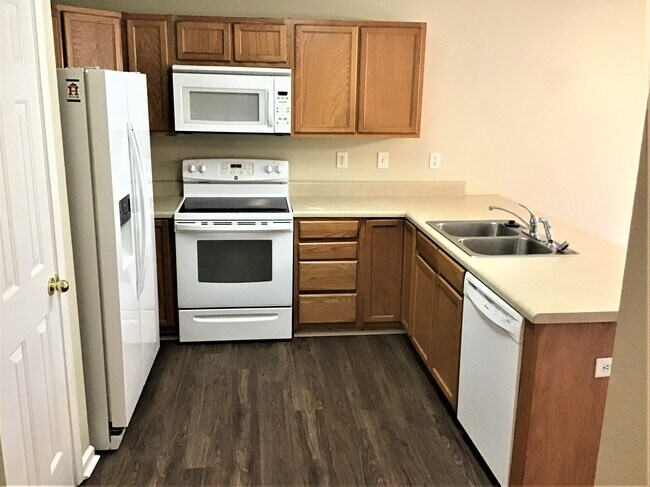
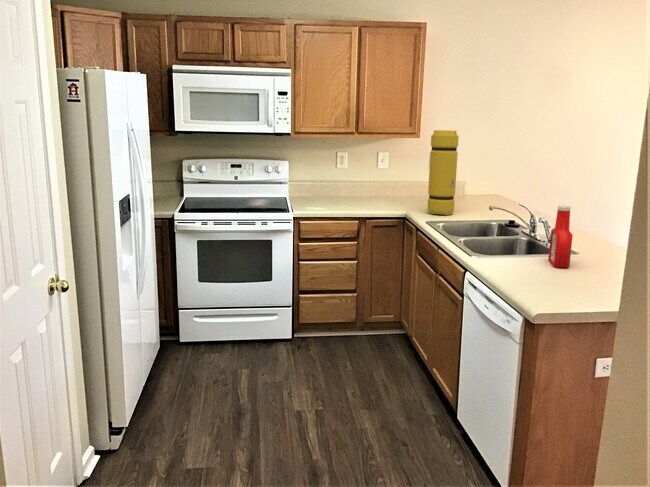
+ soap bottle [547,204,574,269]
+ canister [426,129,460,216]
